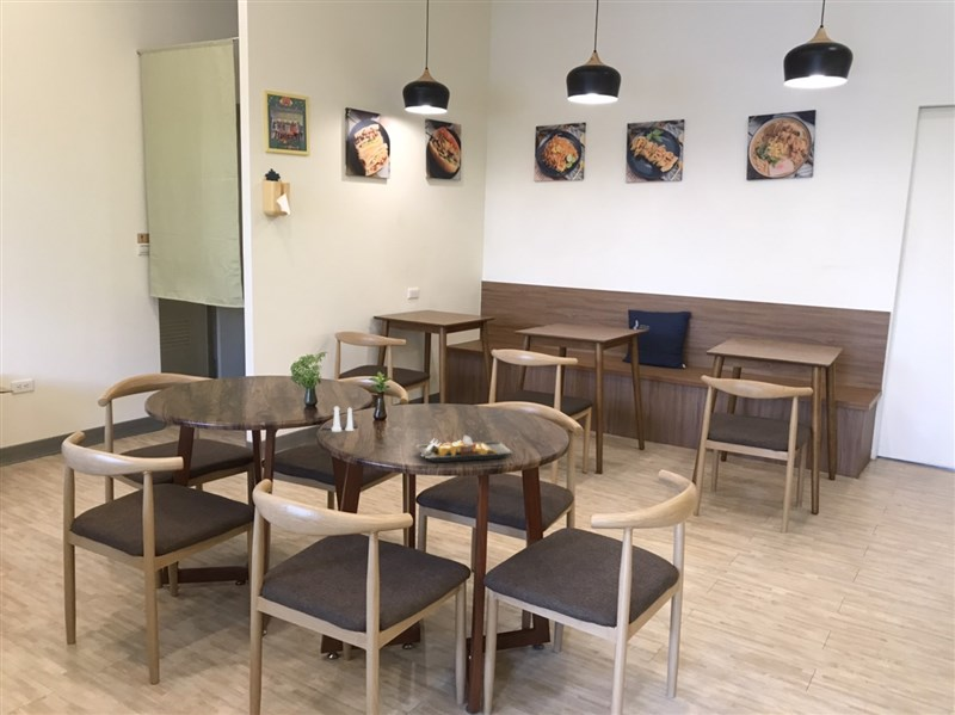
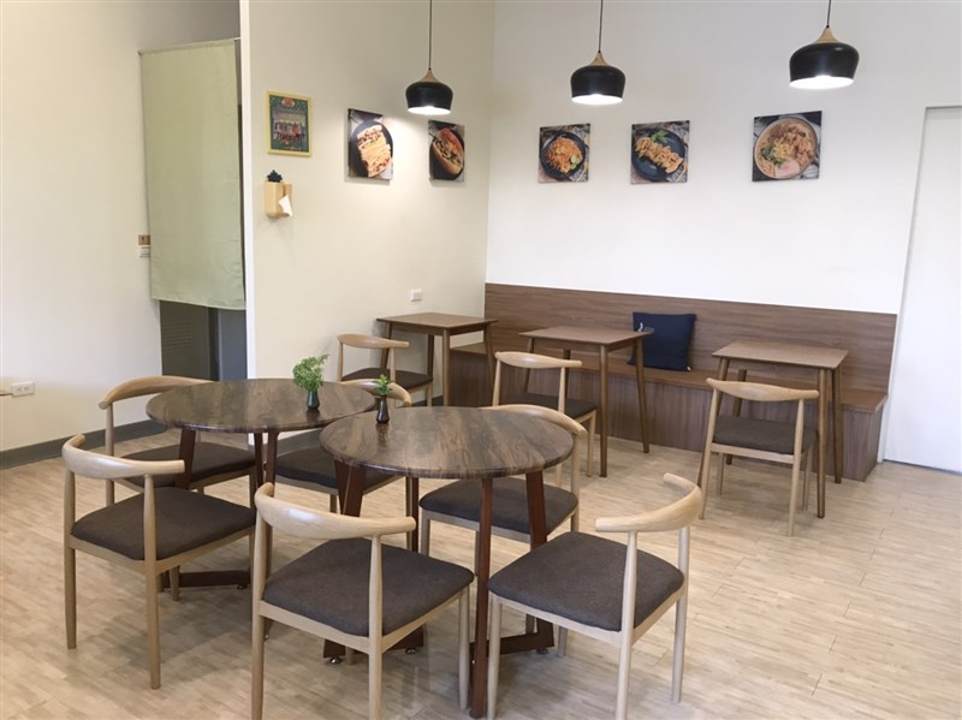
- salt and pepper shaker set [321,406,359,433]
- plate [414,434,516,463]
